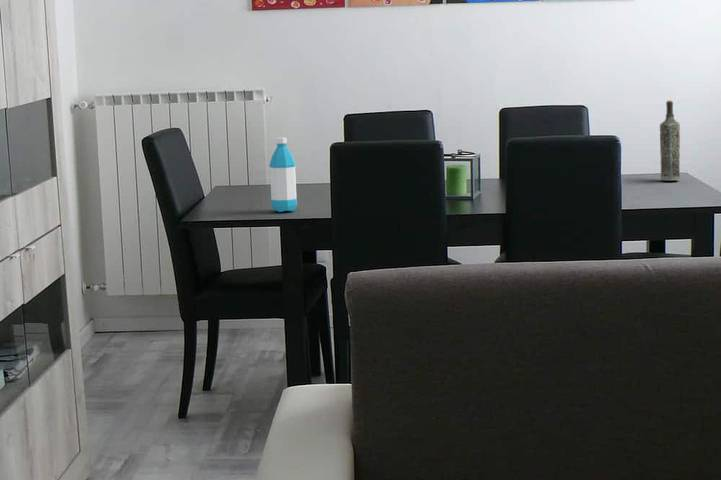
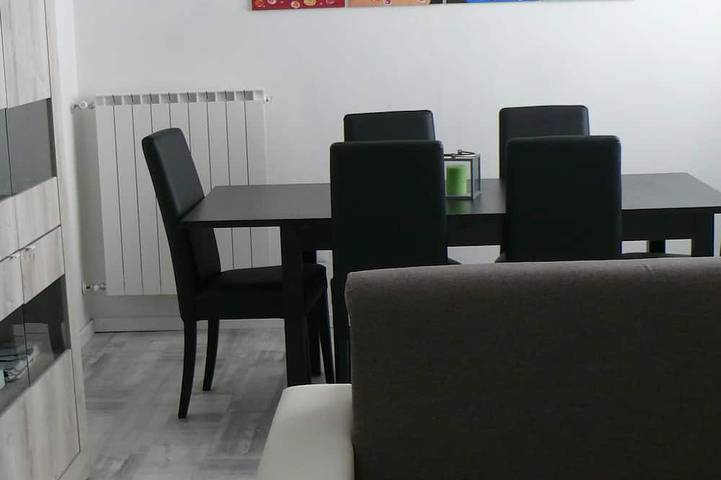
- water bottle [268,136,298,213]
- bottle [659,99,681,182]
